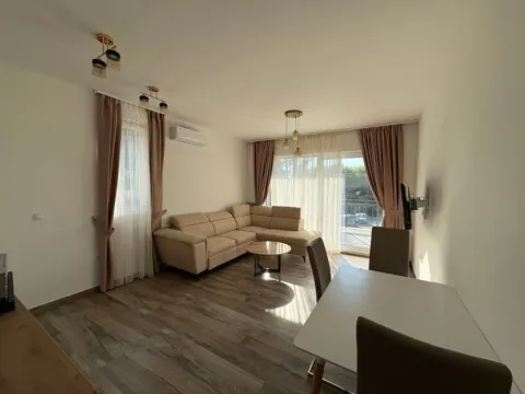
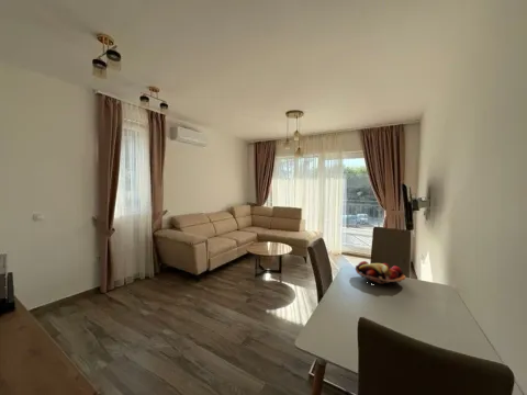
+ fruit basket [355,260,407,286]
